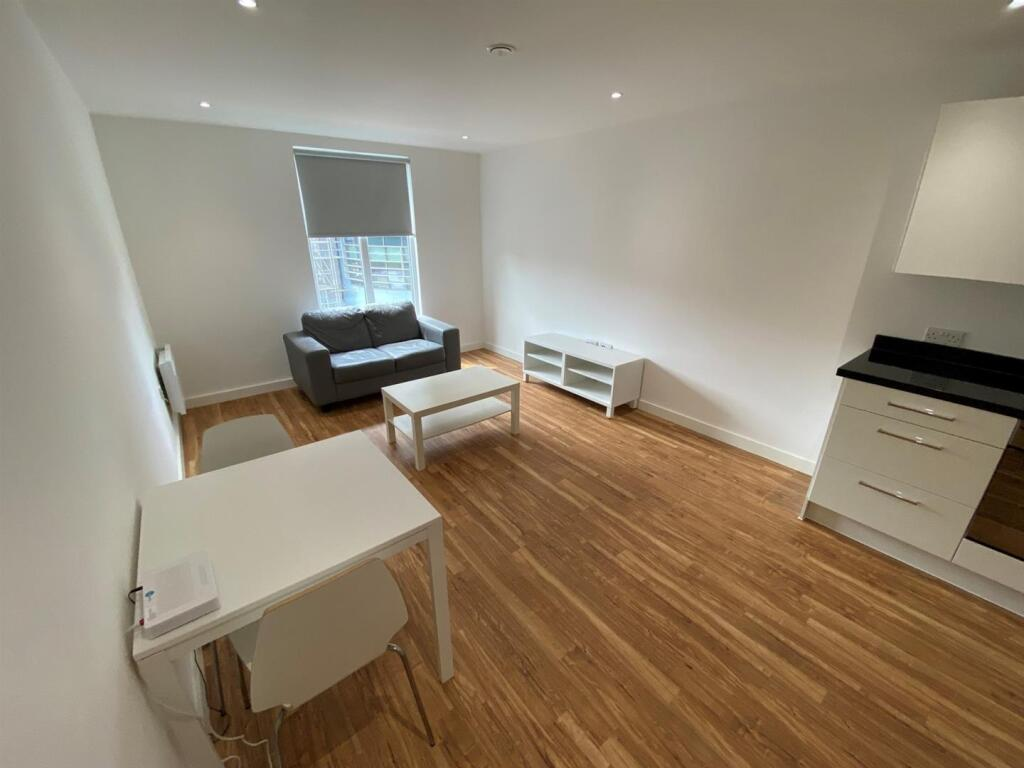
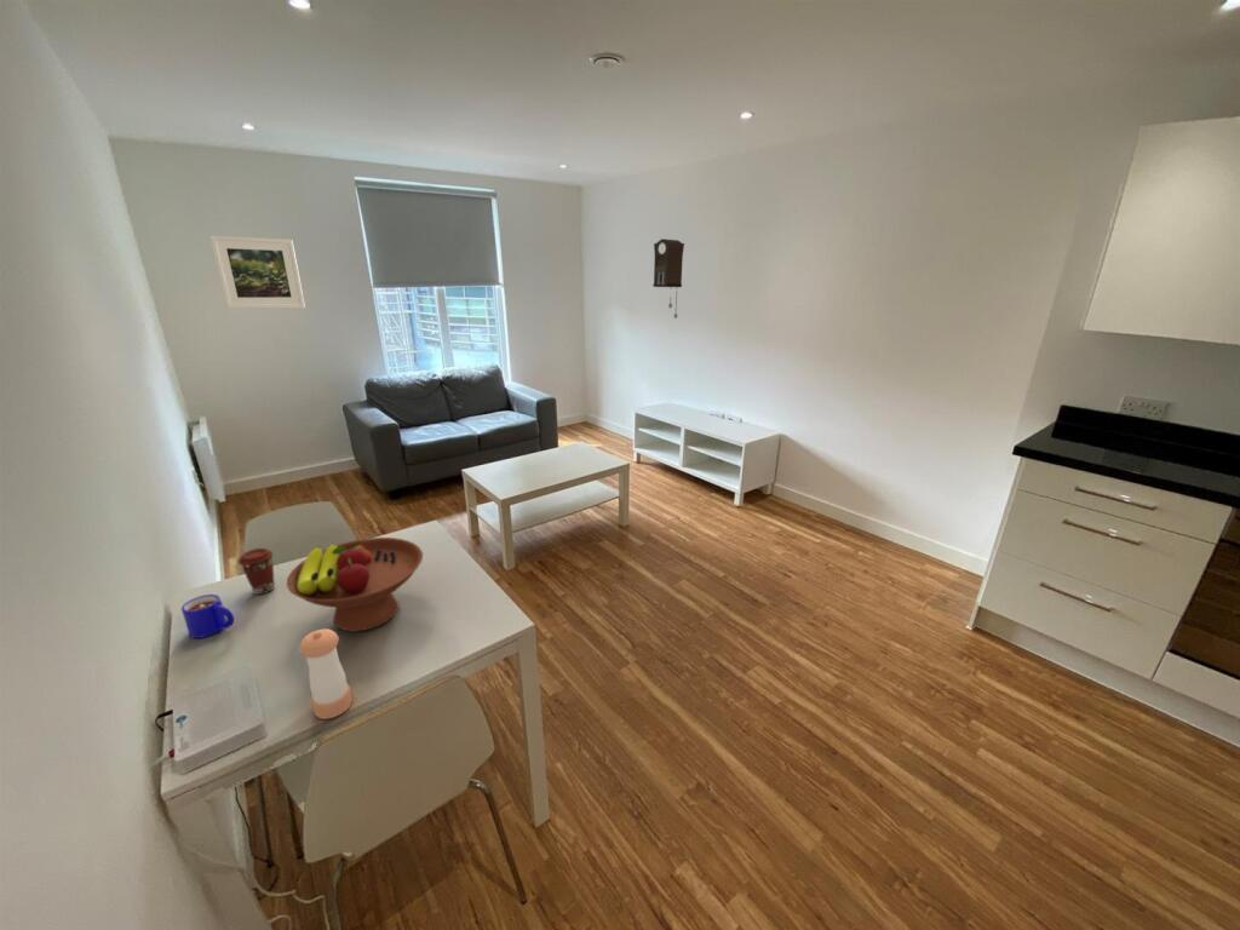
+ pepper shaker [298,627,354,721]
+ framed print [208,235,306,310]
+ fruit bowl [286,536,424,633]
+ mug [180,593,235,639]
+ coffee cup [237,547,276,596]
+ pendulum clock [651,237,685,320]
